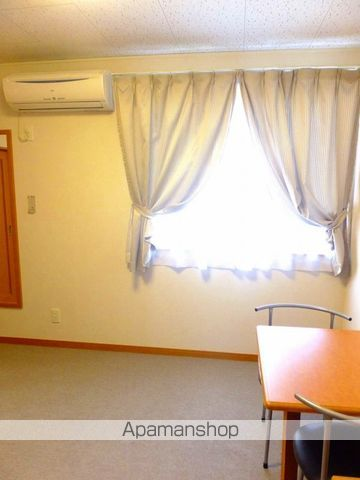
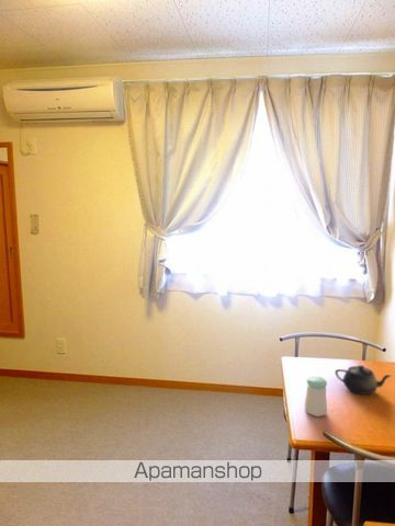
+ salt shaker [304,375,328,418]
+ teapot [334,364,392,396]
